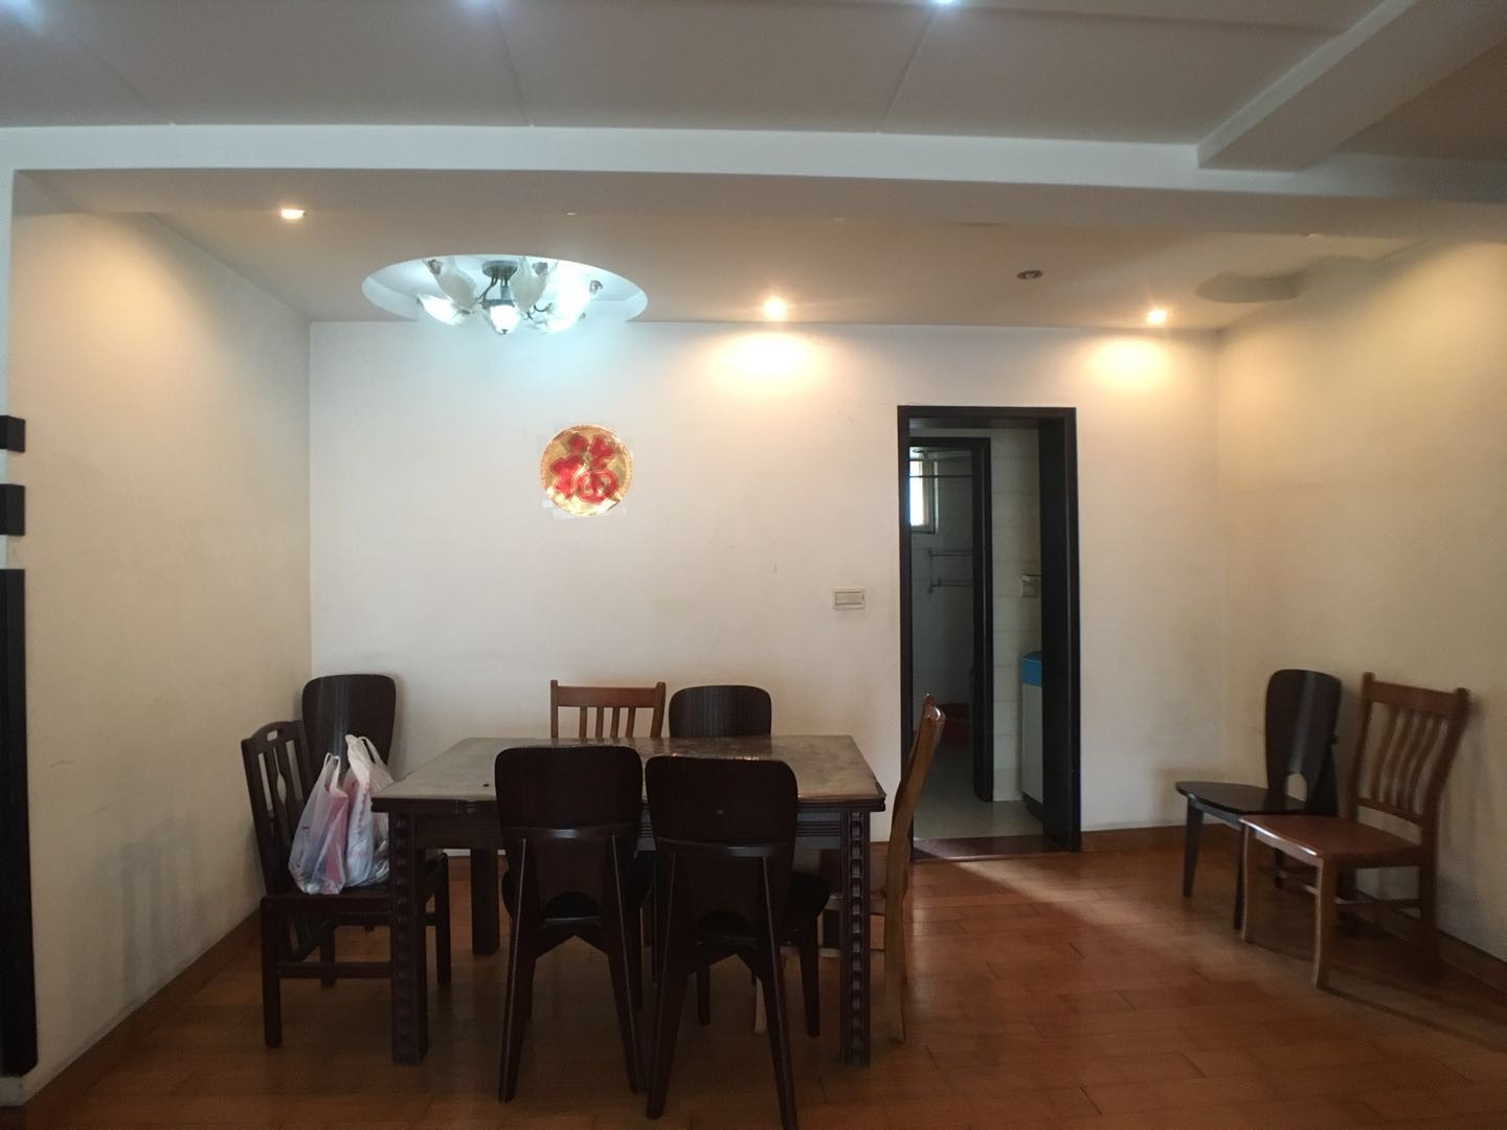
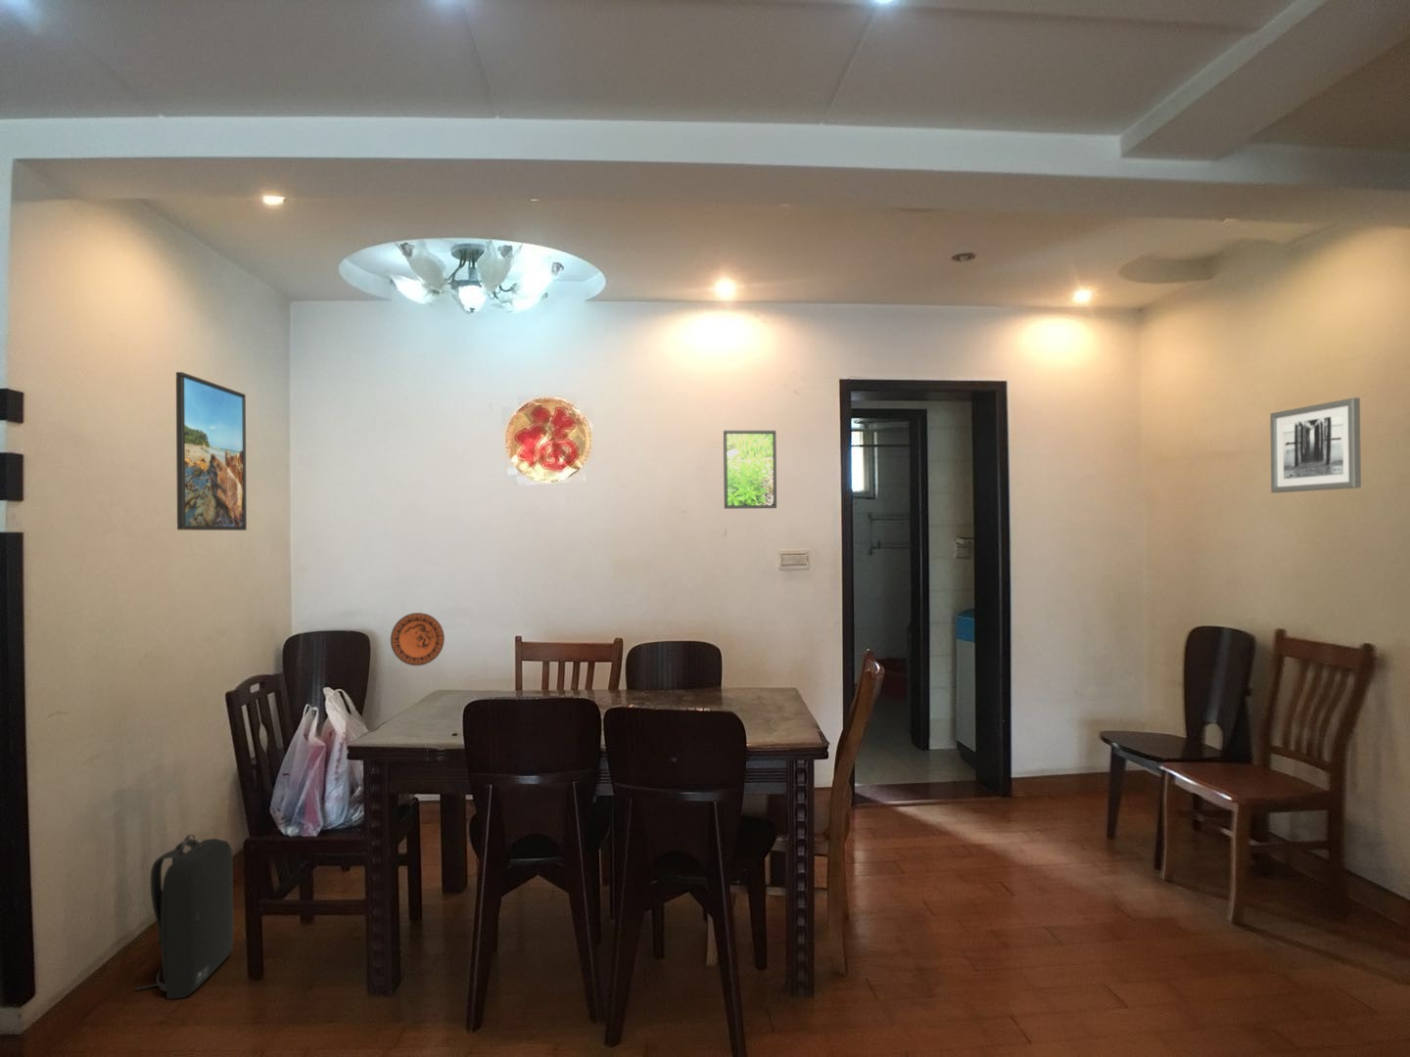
+ backpack [135,834,234,1000]
+ decorative plate [390,612,445,666]
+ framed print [723,430,777,510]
+ wall art [1269,397,1362,494]
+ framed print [175,371,248,532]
